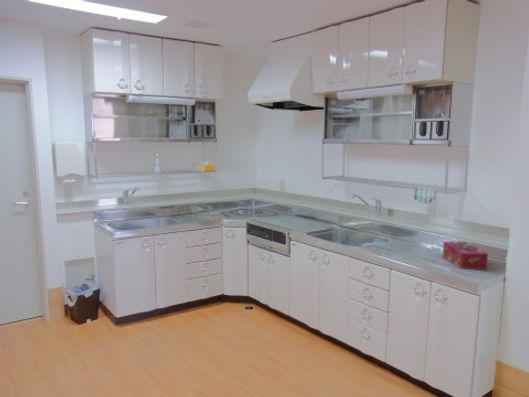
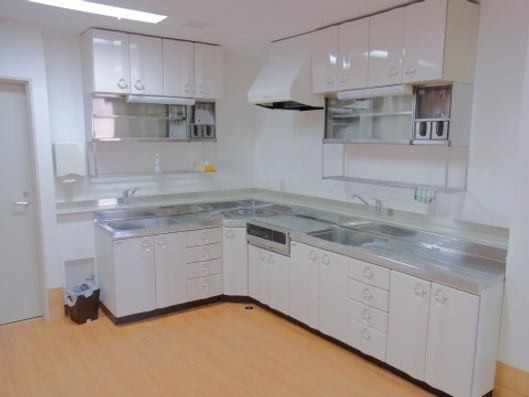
- tissue box [442,241,489,271]
